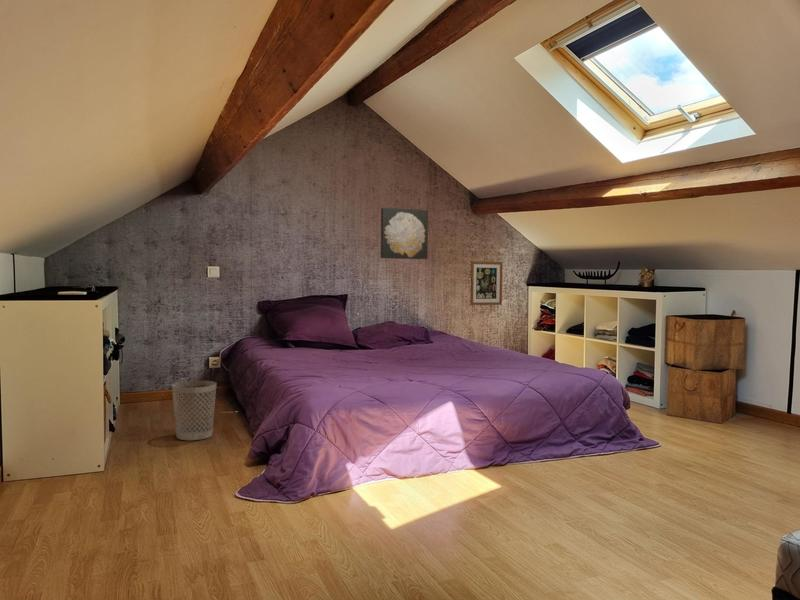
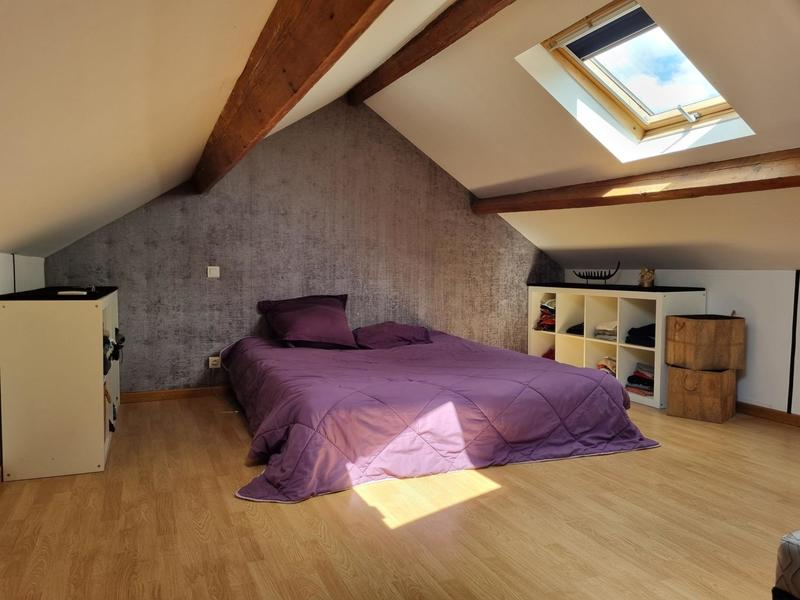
- wastebasket [171,380,218,441]
- wall art [469,260,504,306]
- wall art [380,207,429,260]
